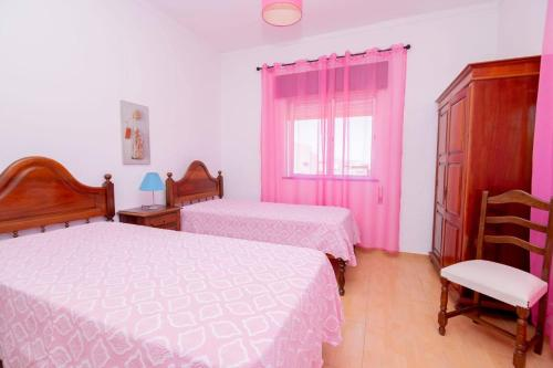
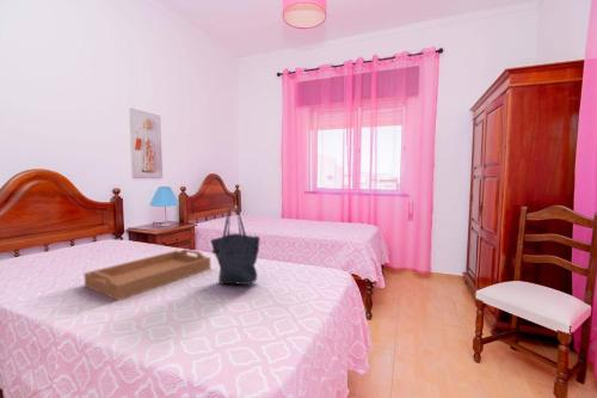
+ serving tray [82,247,211,302]
+ tote bag [209,203,261,286]
